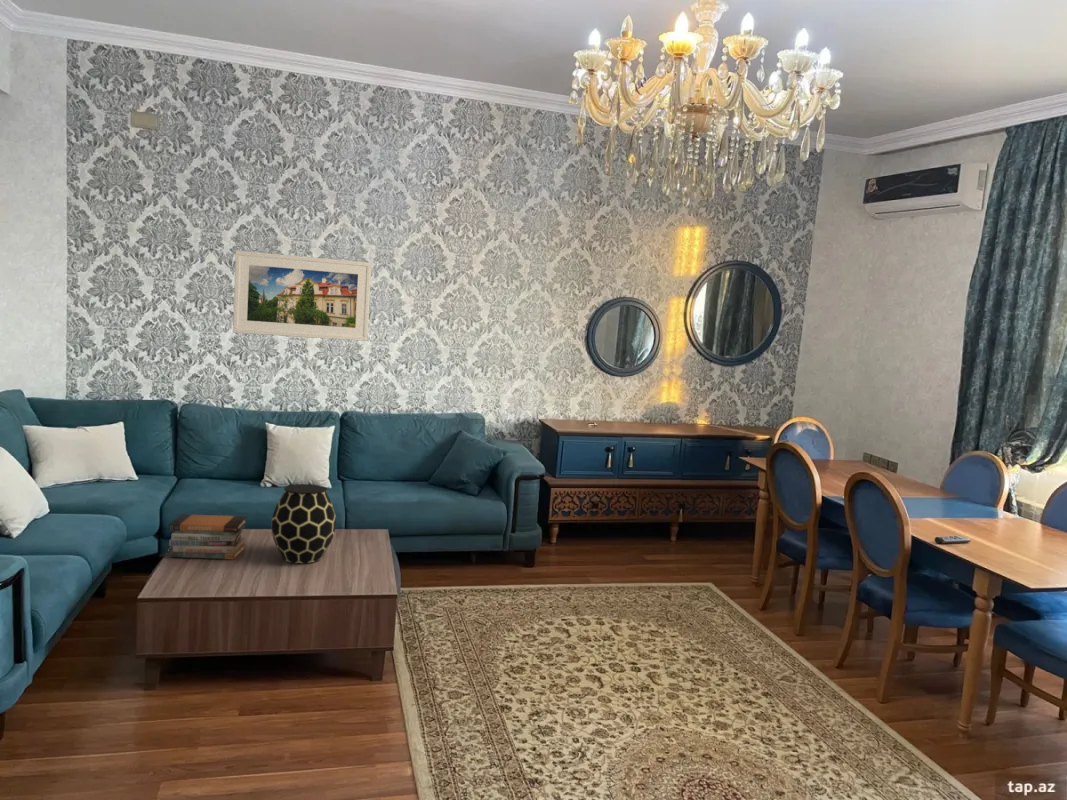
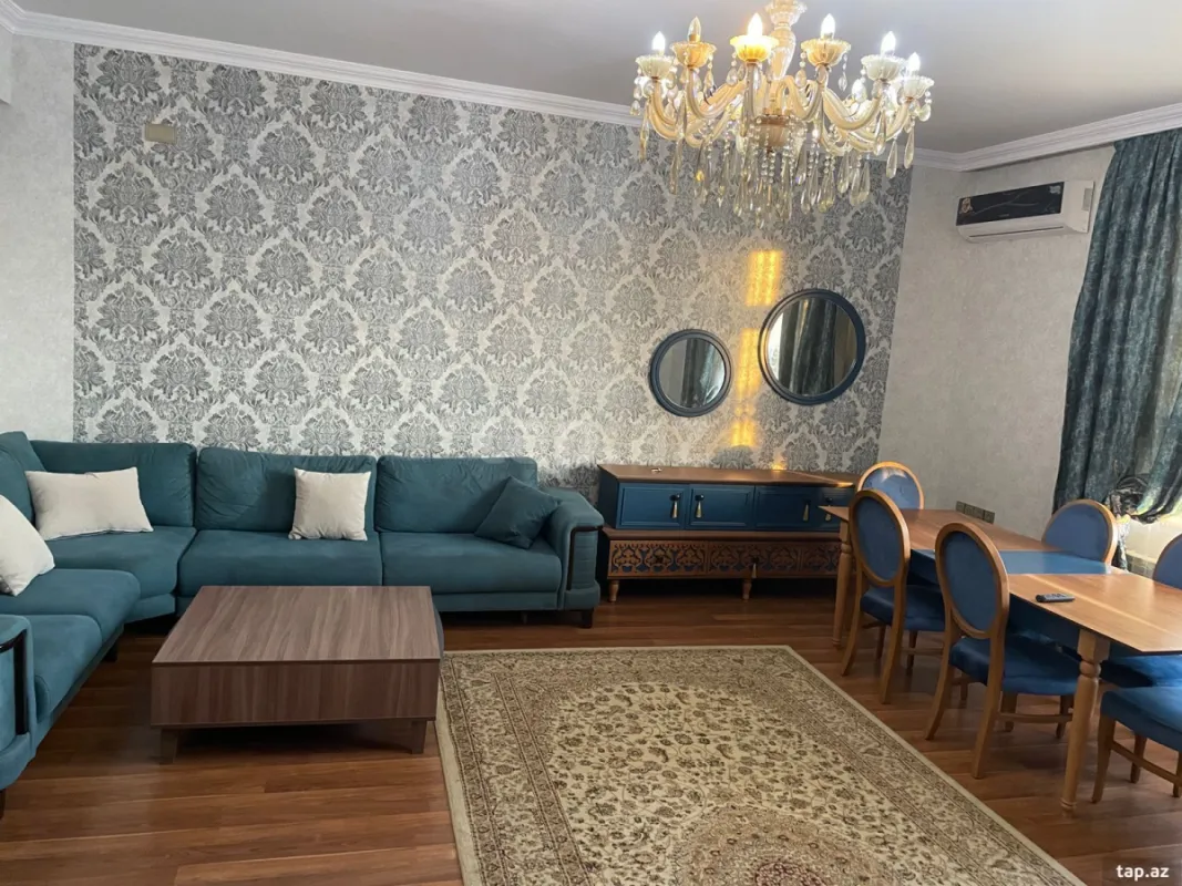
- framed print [232,250,372,342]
- book stack [168,513,248,561]
- vase [270,483,337,564]
